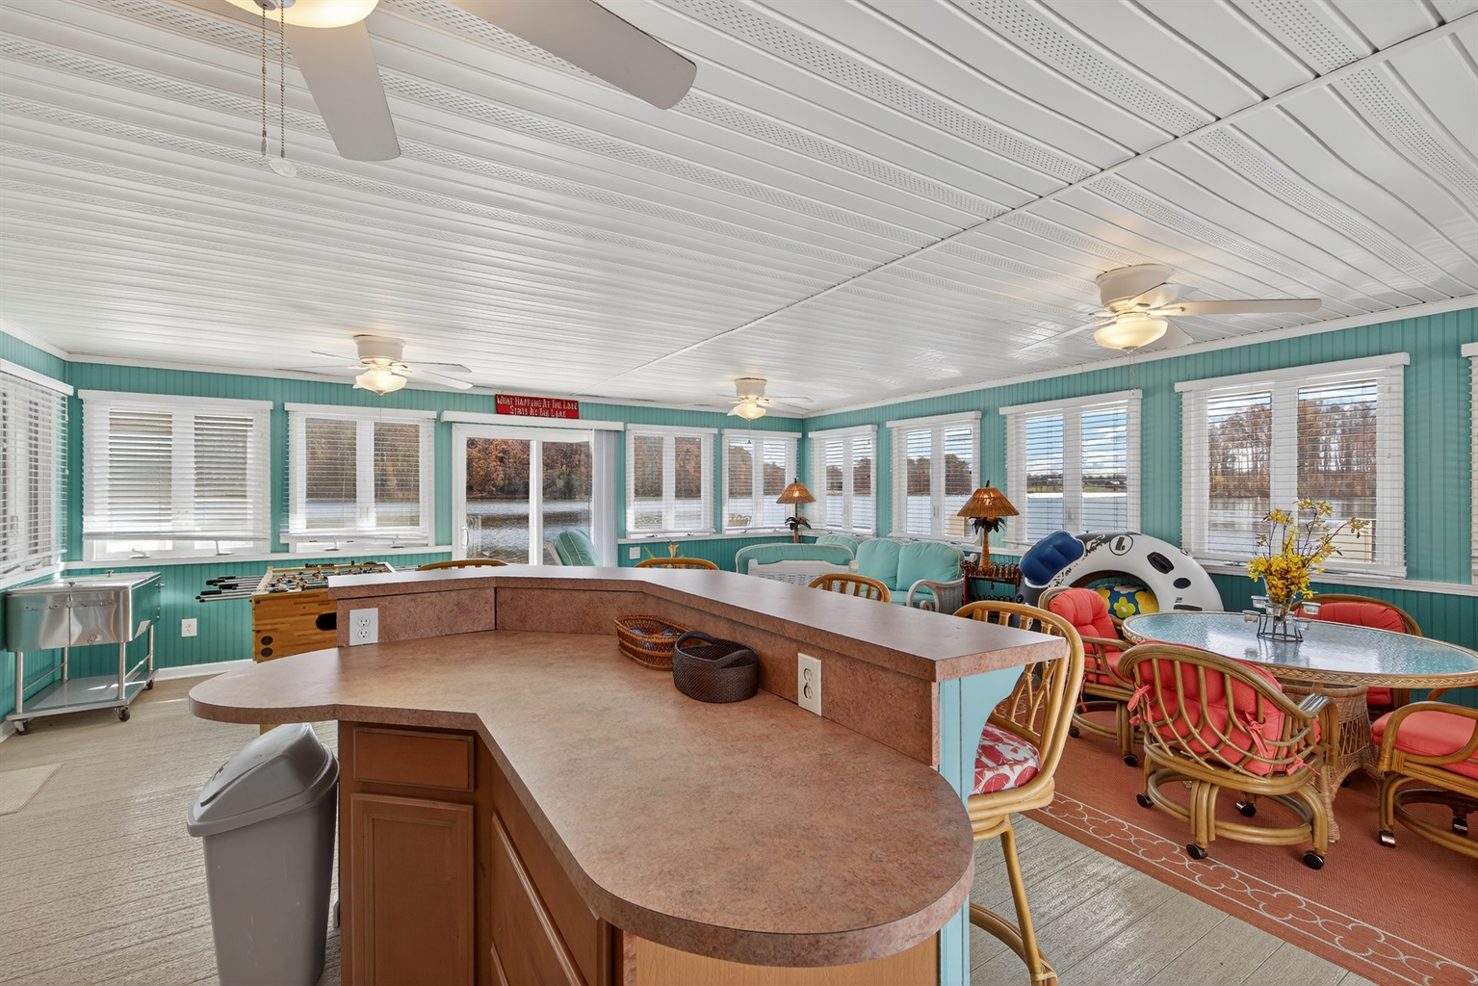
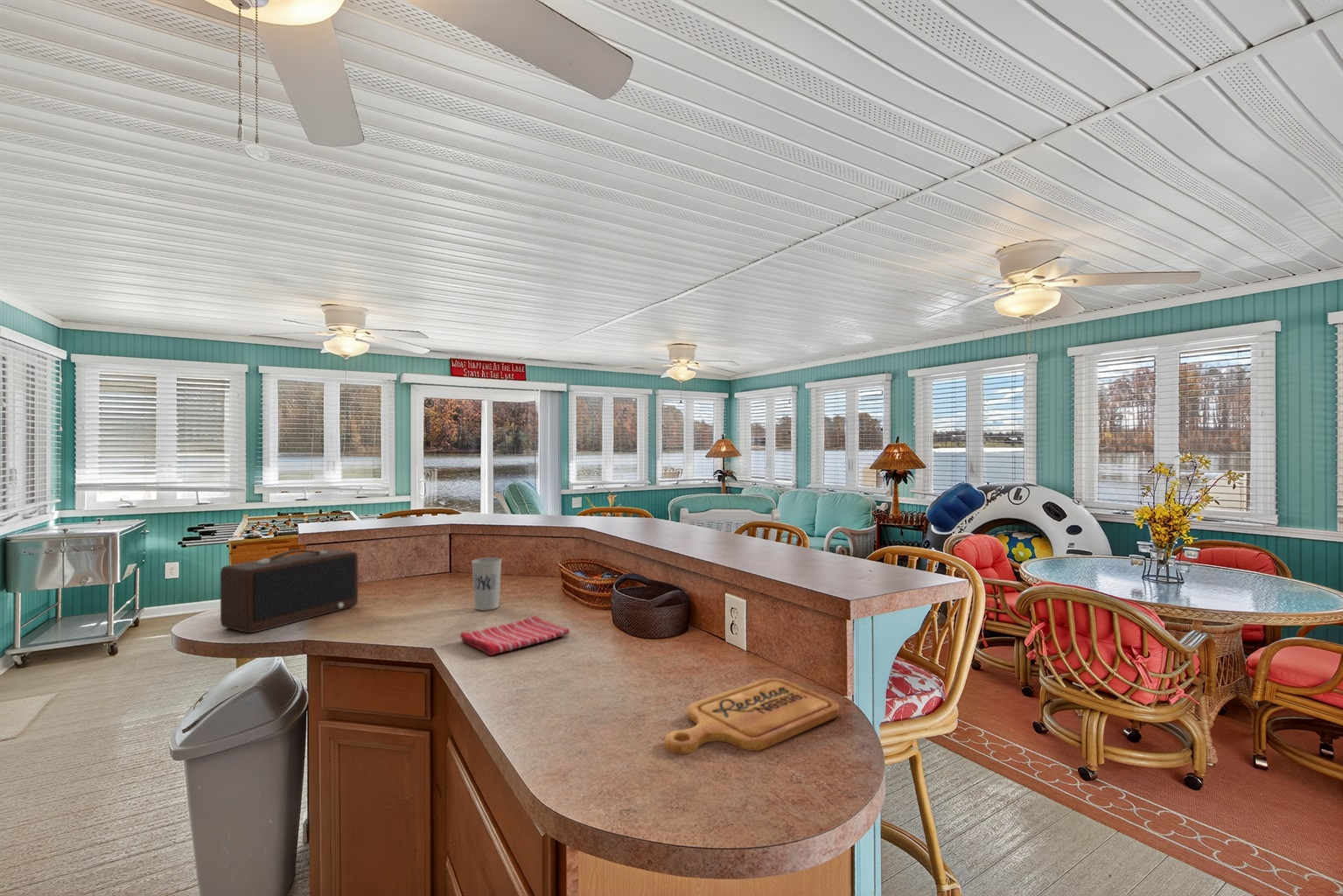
+ dish towel [459,615,570,656]
+ speaker [220,549,359,634]
+ cup [471,556,502,612]
+ cutting board [664,677,840,755]
